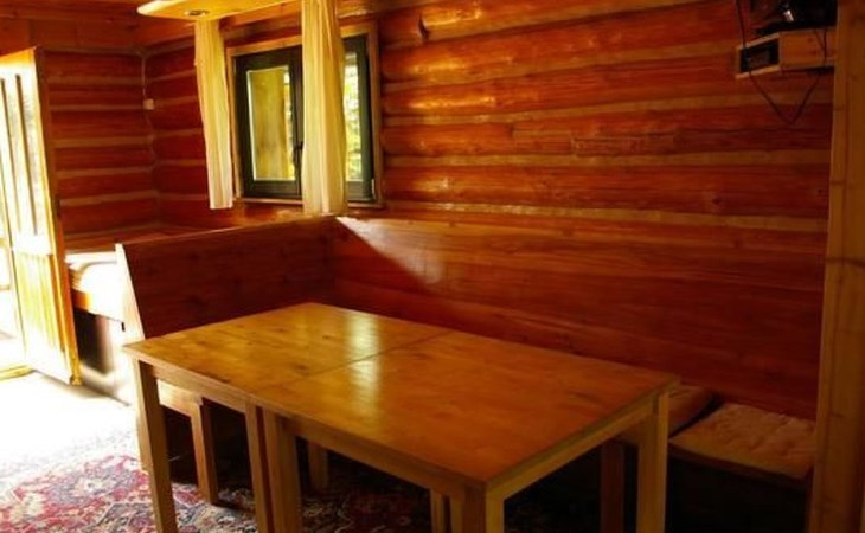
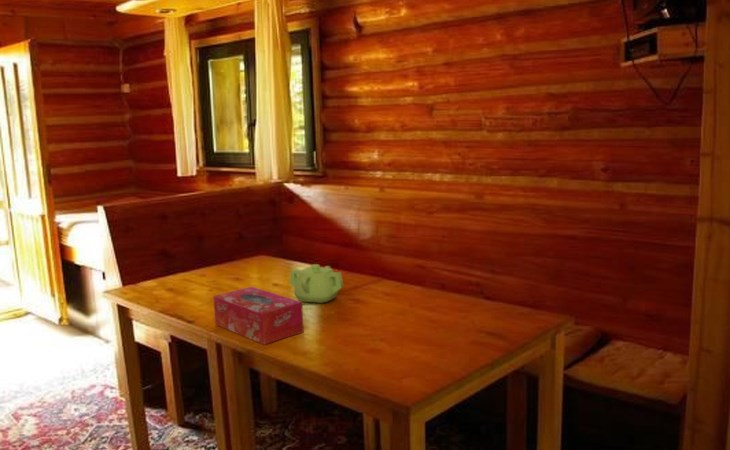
+ teapot [289,263,345,304]
+ tissue box [212,286,305,346]
